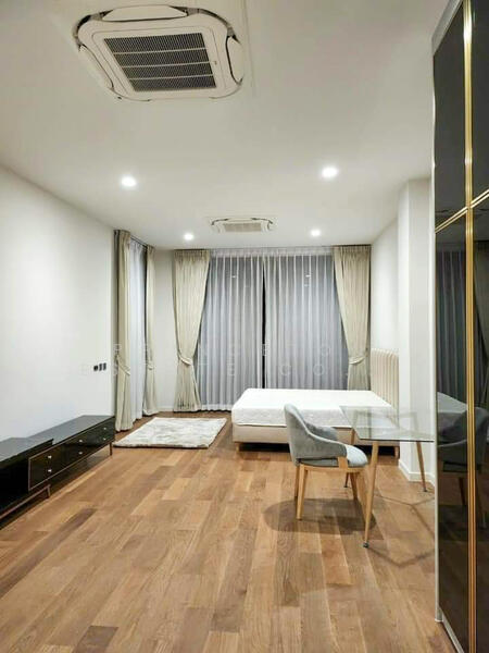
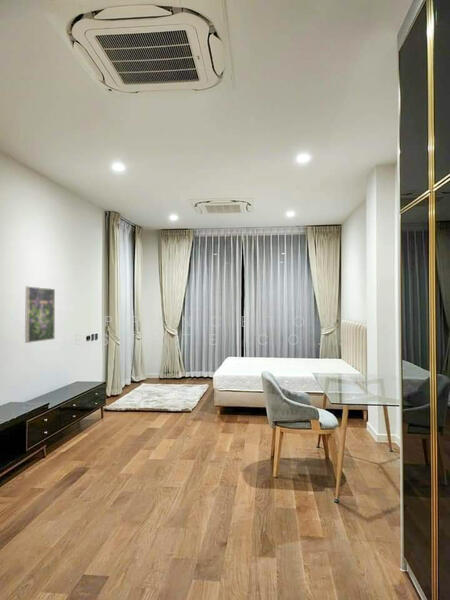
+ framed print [24,285,56,344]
